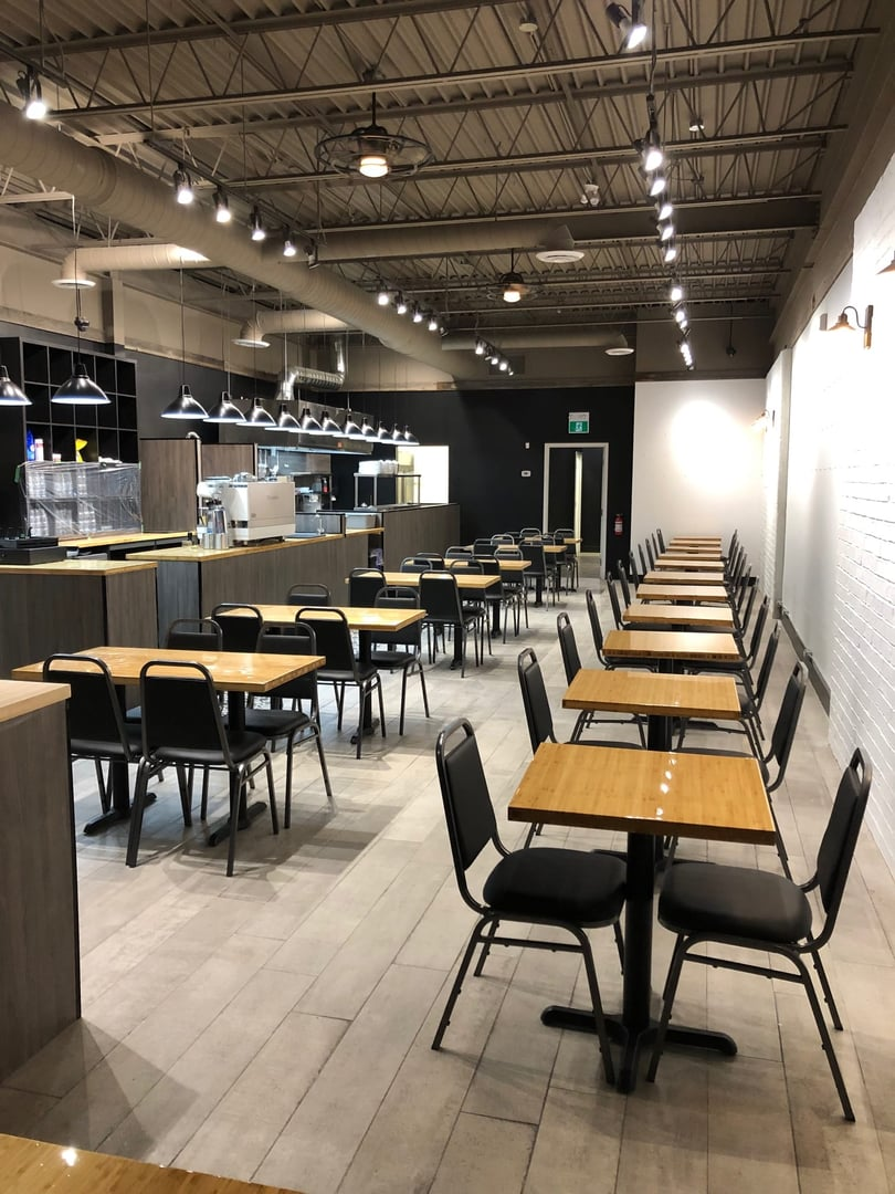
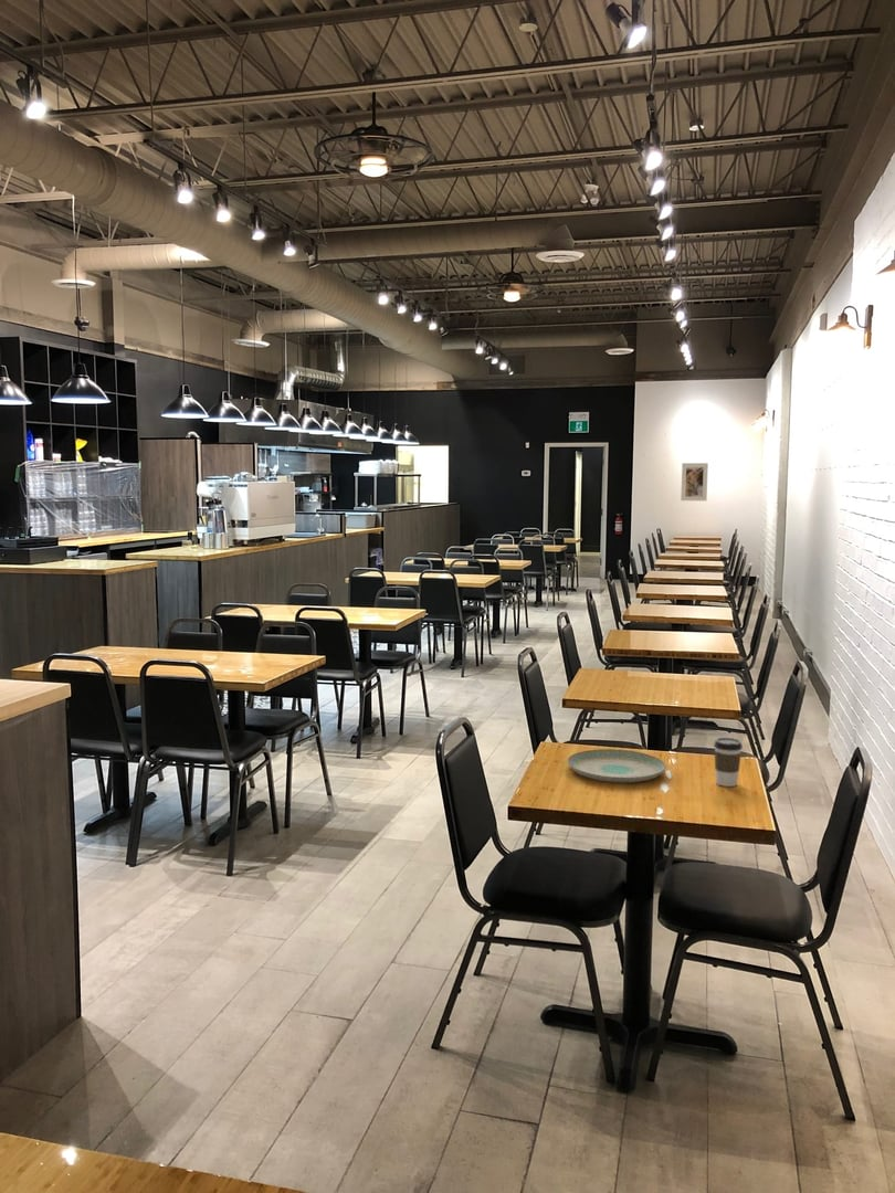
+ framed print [680,462,709,502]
+ plate [566,748,667,783]
+ coffee cup [713,737,744,788]
